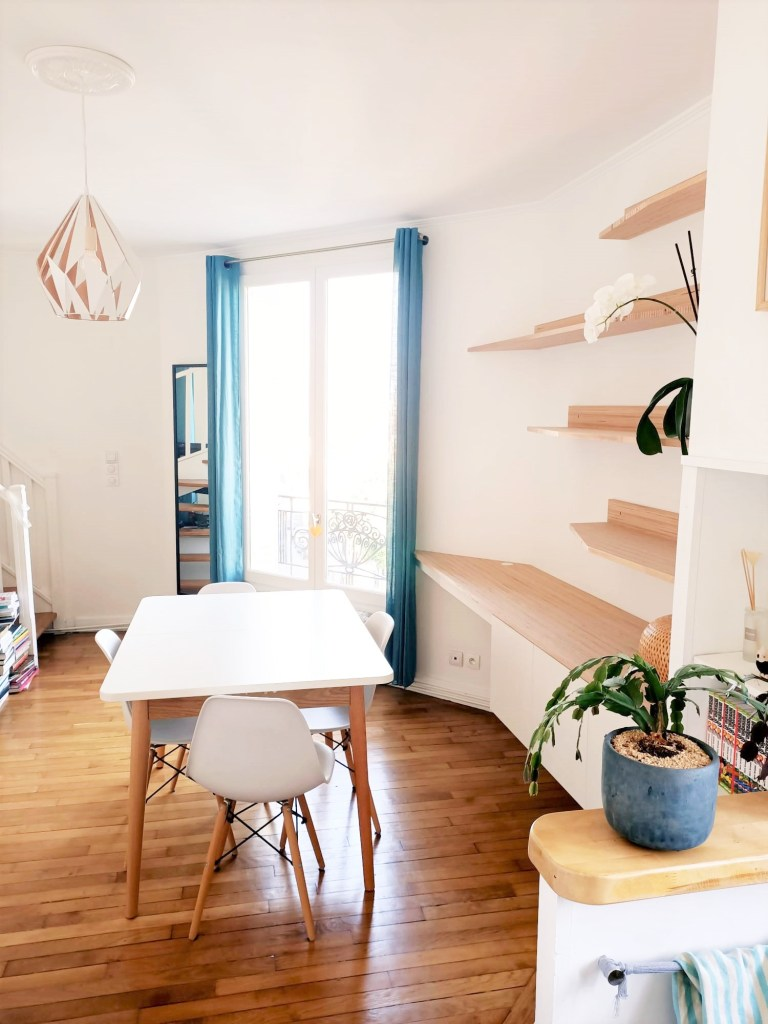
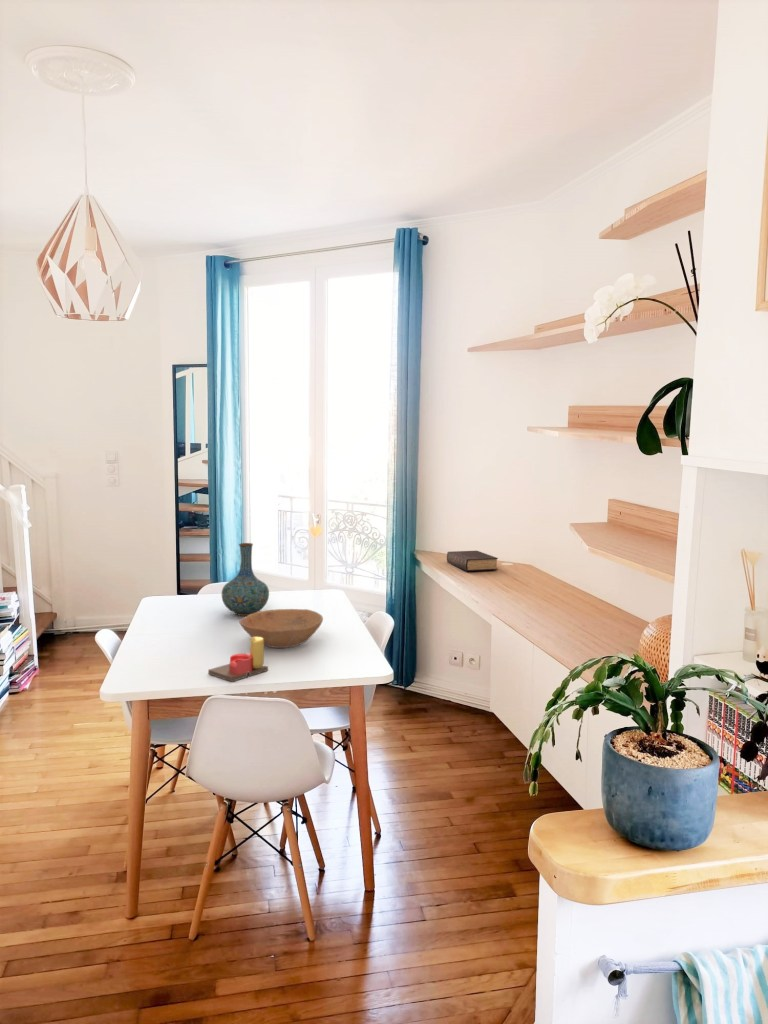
+ vase [221,542,270,617]
+ bowl [238,608,324,649]
+ book [446,550,499,572]
+ candle [207,637,269,683]
